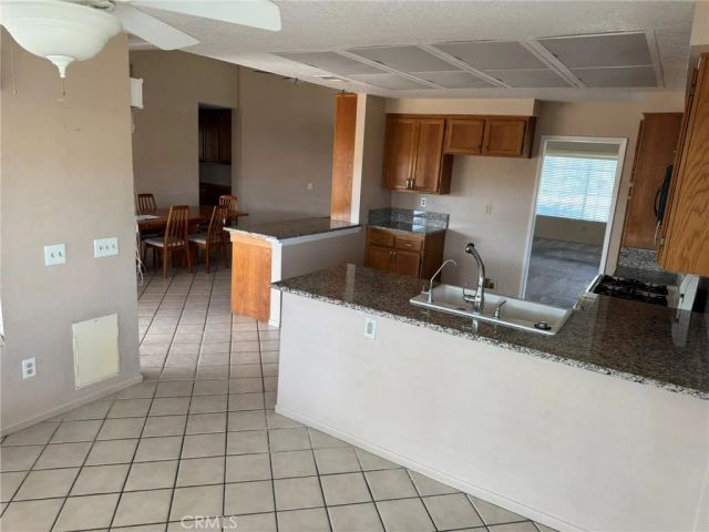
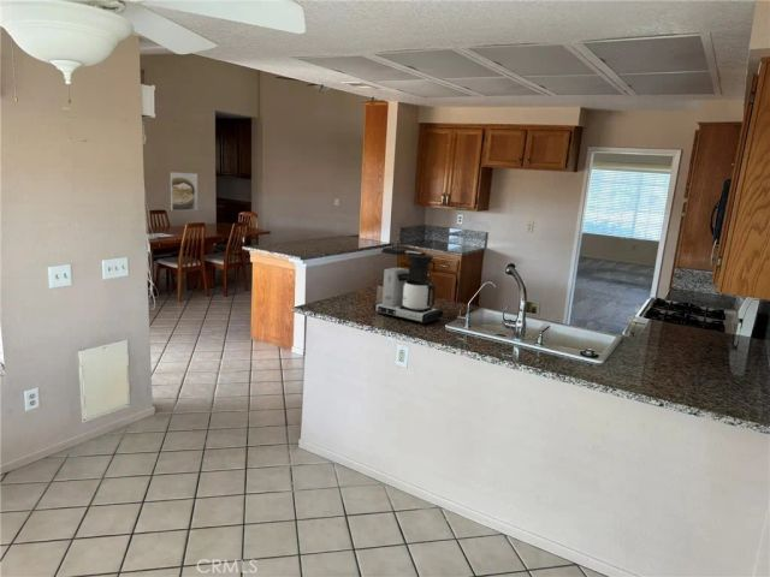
+ coffee maker [372,245,444,325]
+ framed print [168,171,199,212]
